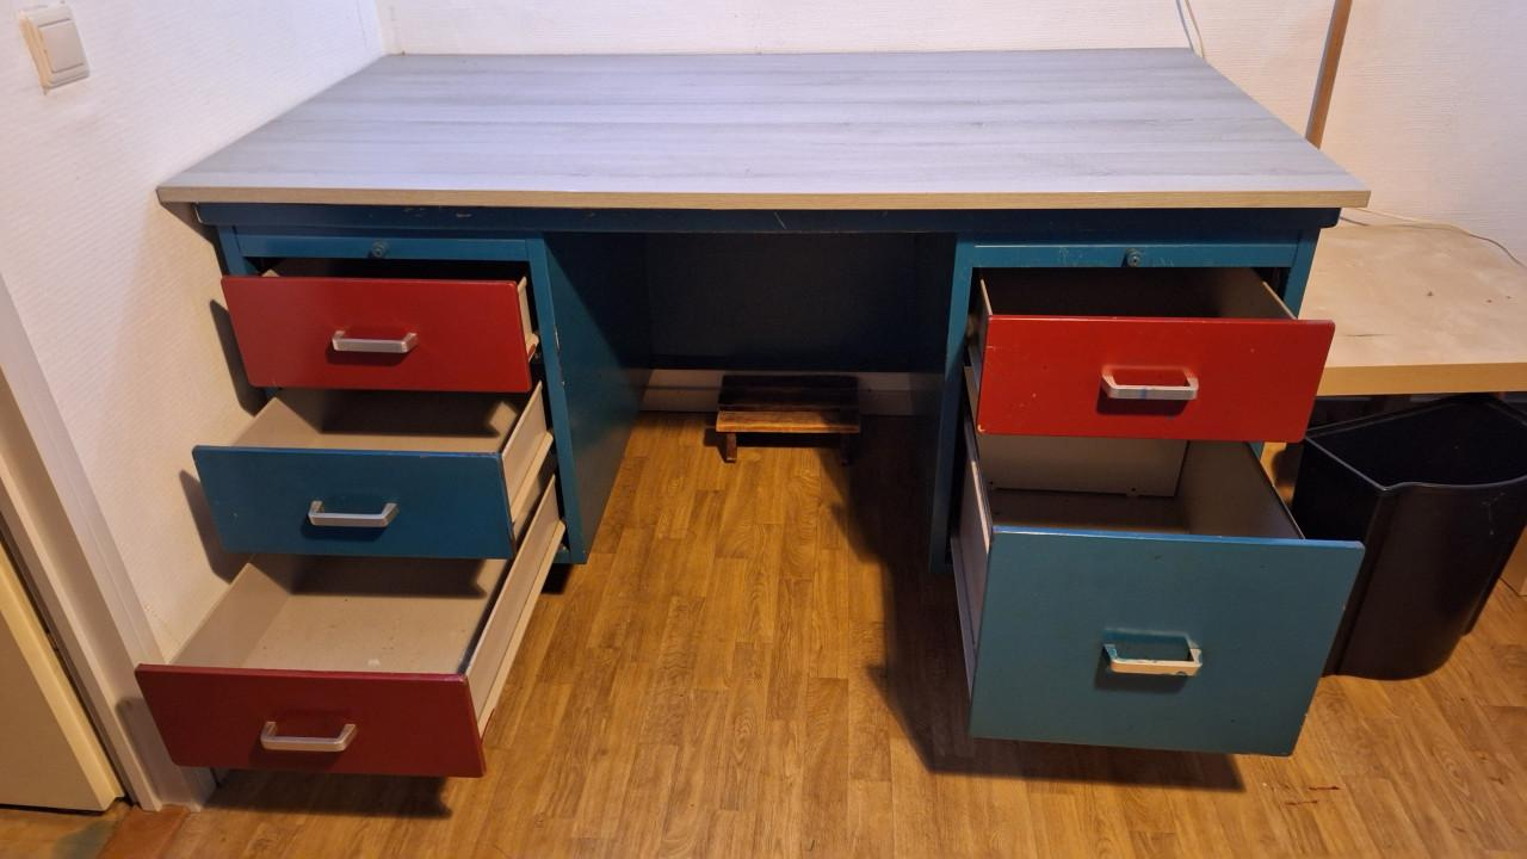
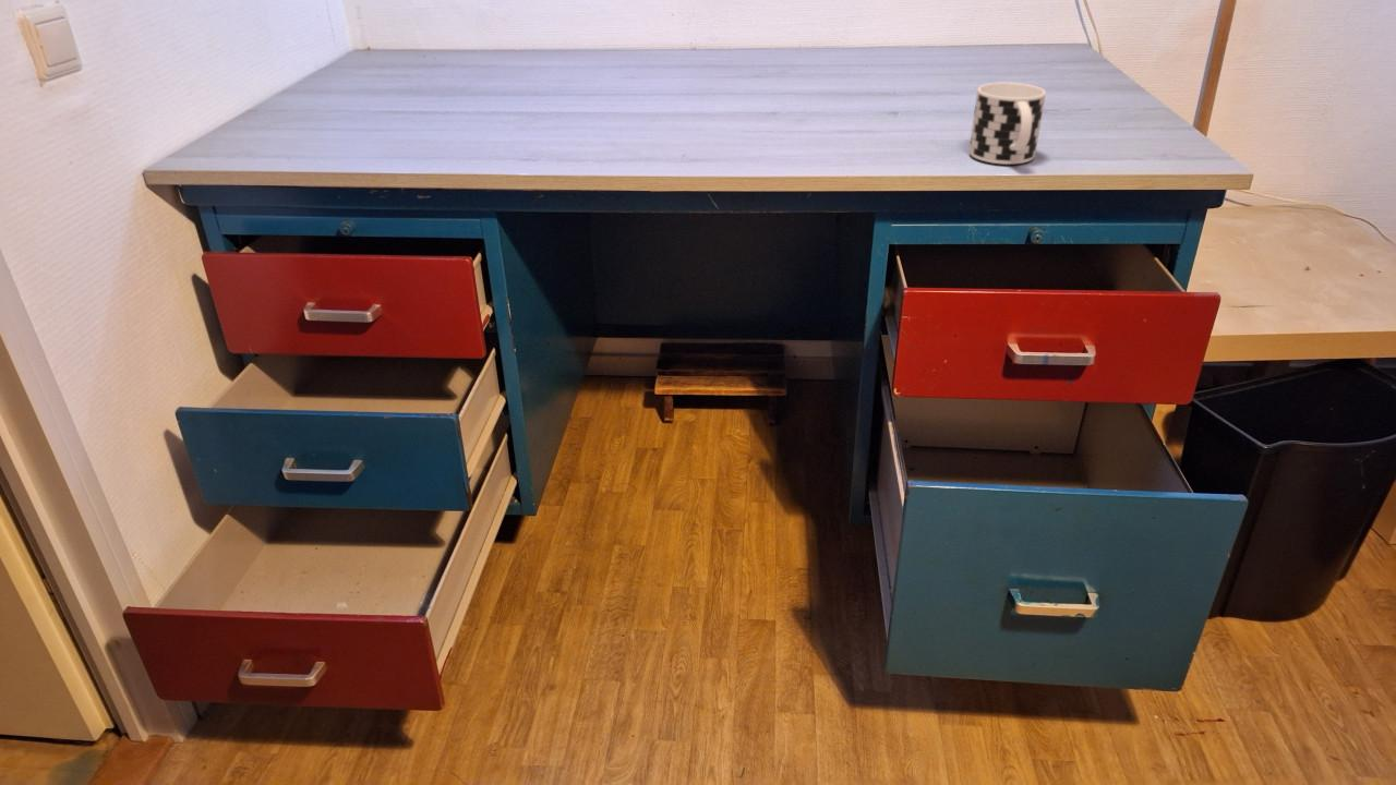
+ cup [968,82,1047,166]
